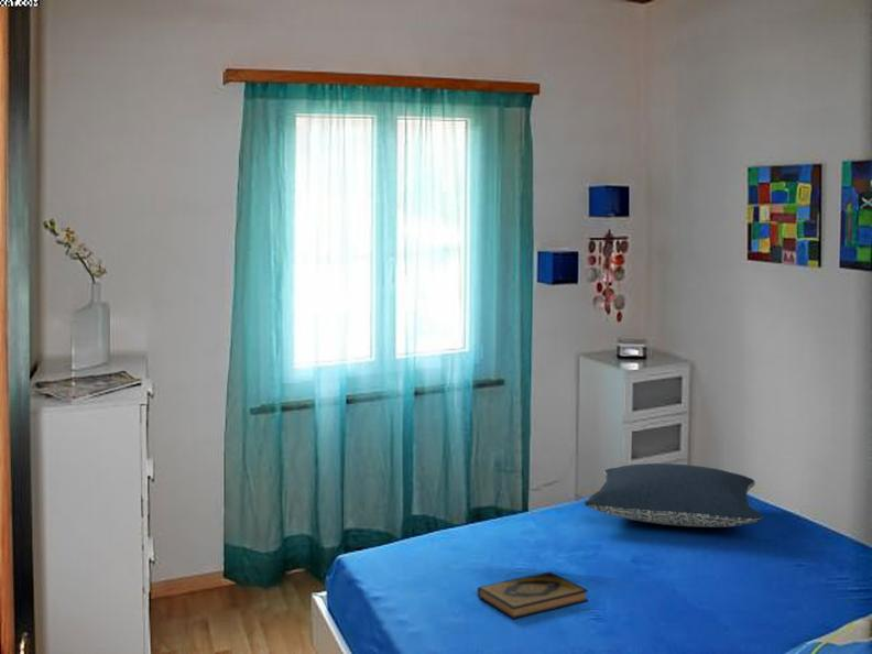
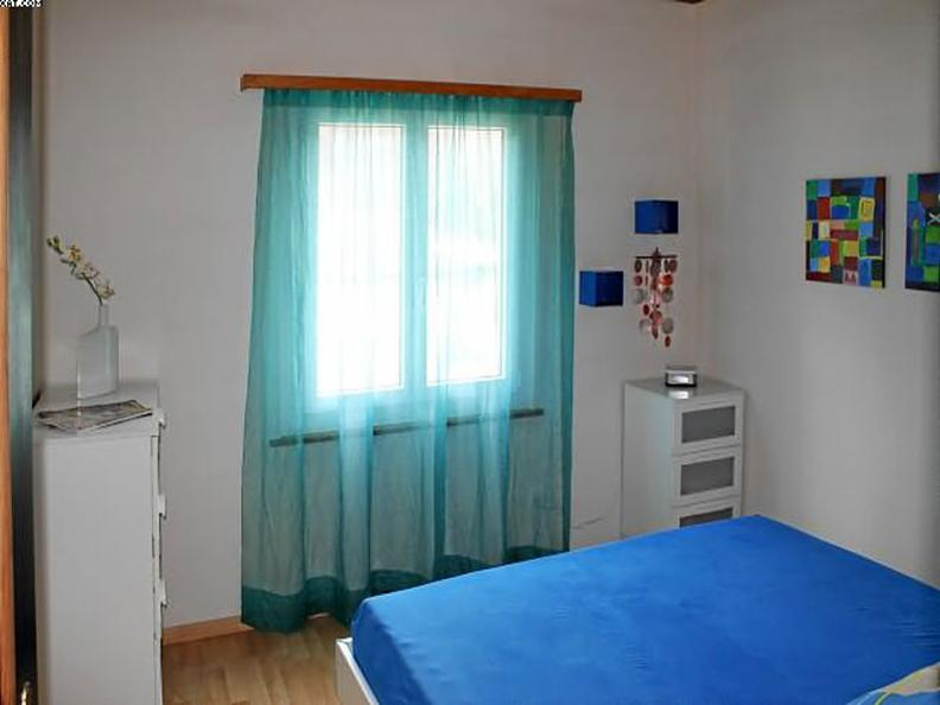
- hardback book [477,570,589,620]
- pillow [584,462,763,528]
